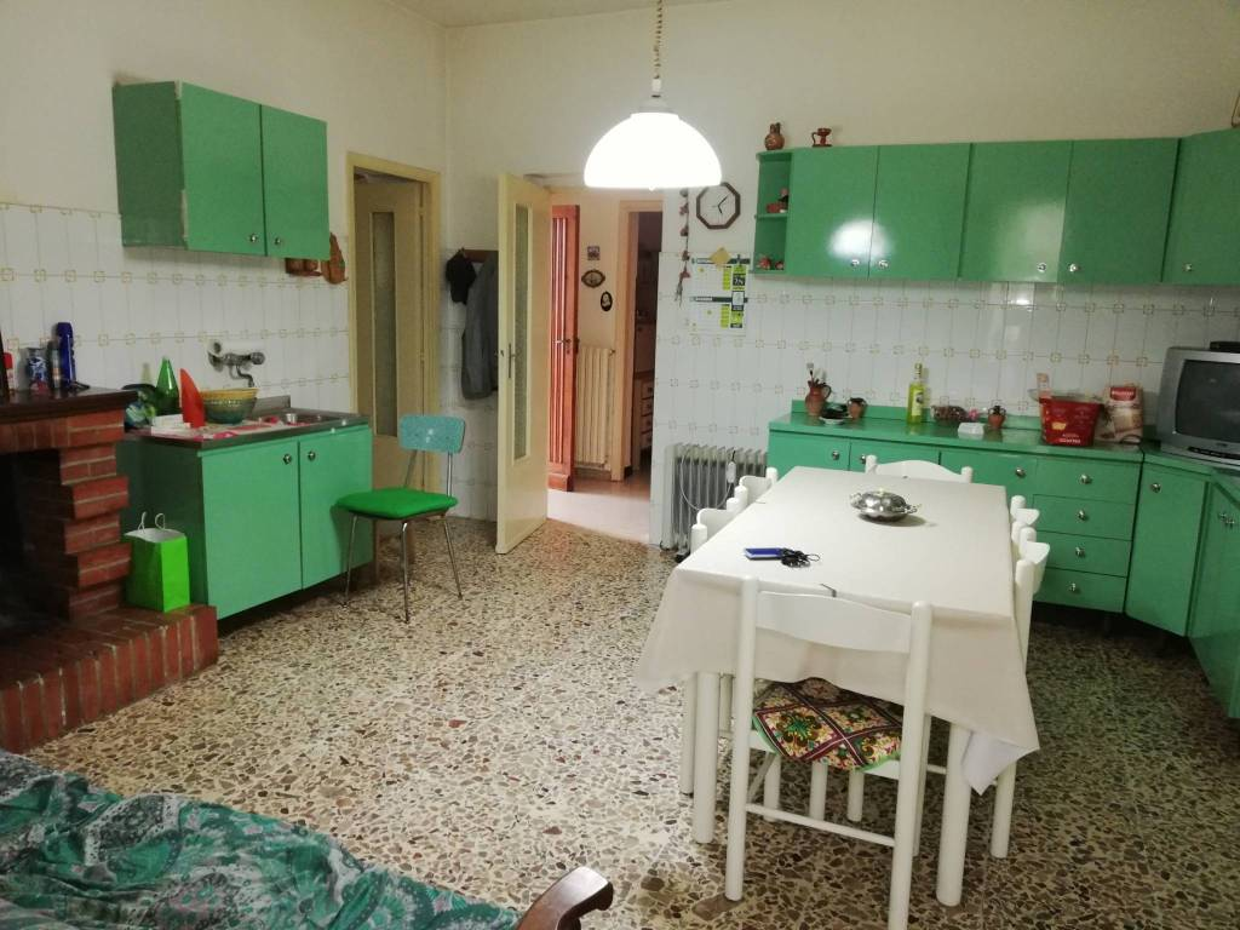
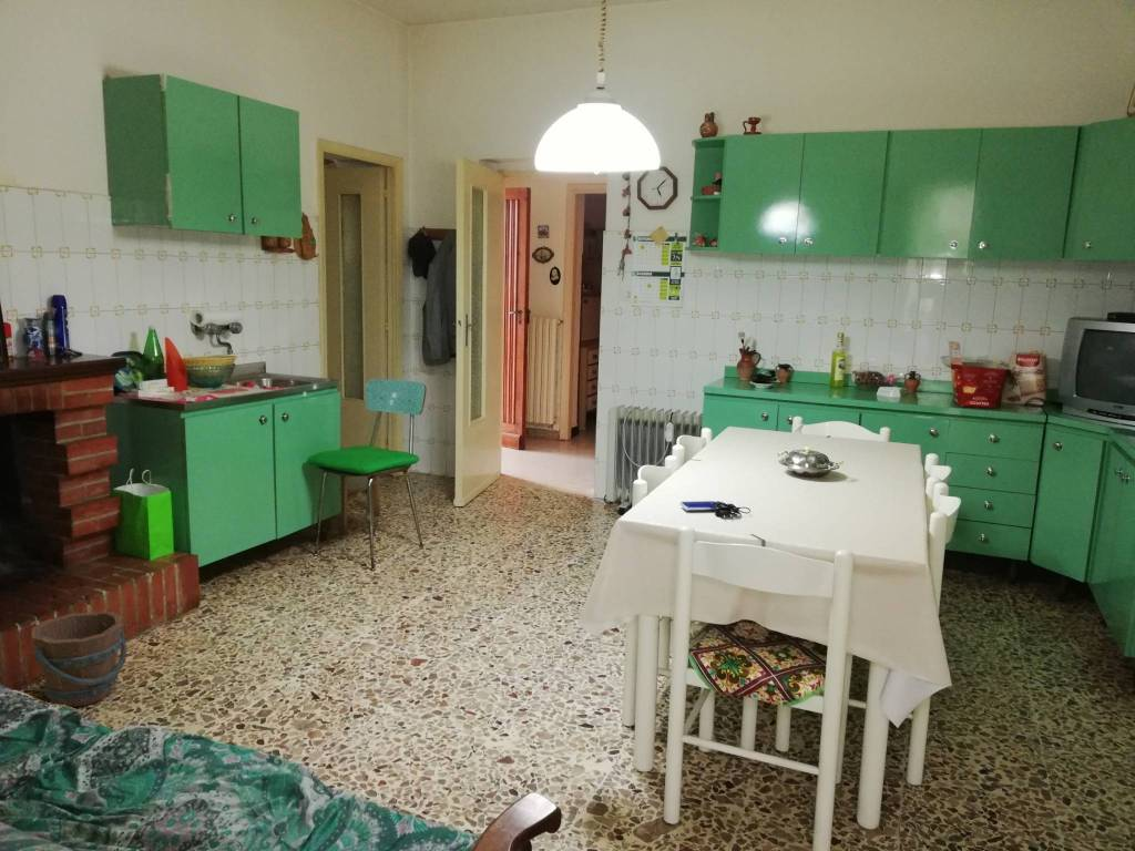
+ bucket [31,611,129,708]
